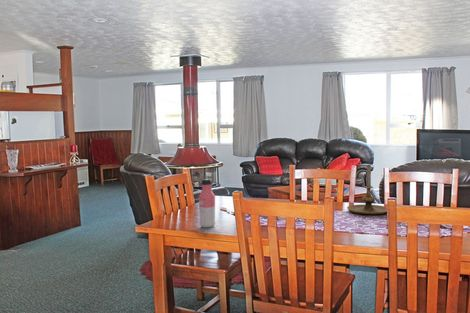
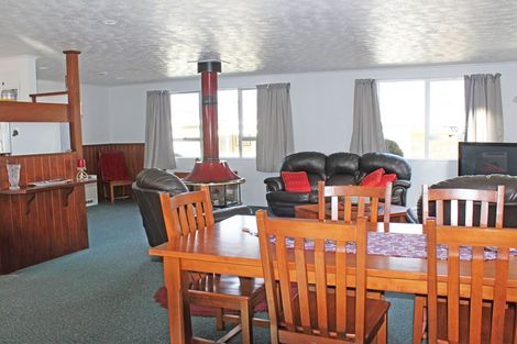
- candle holder [346,164,388,215]
- water bottle [198,178,216,229]
